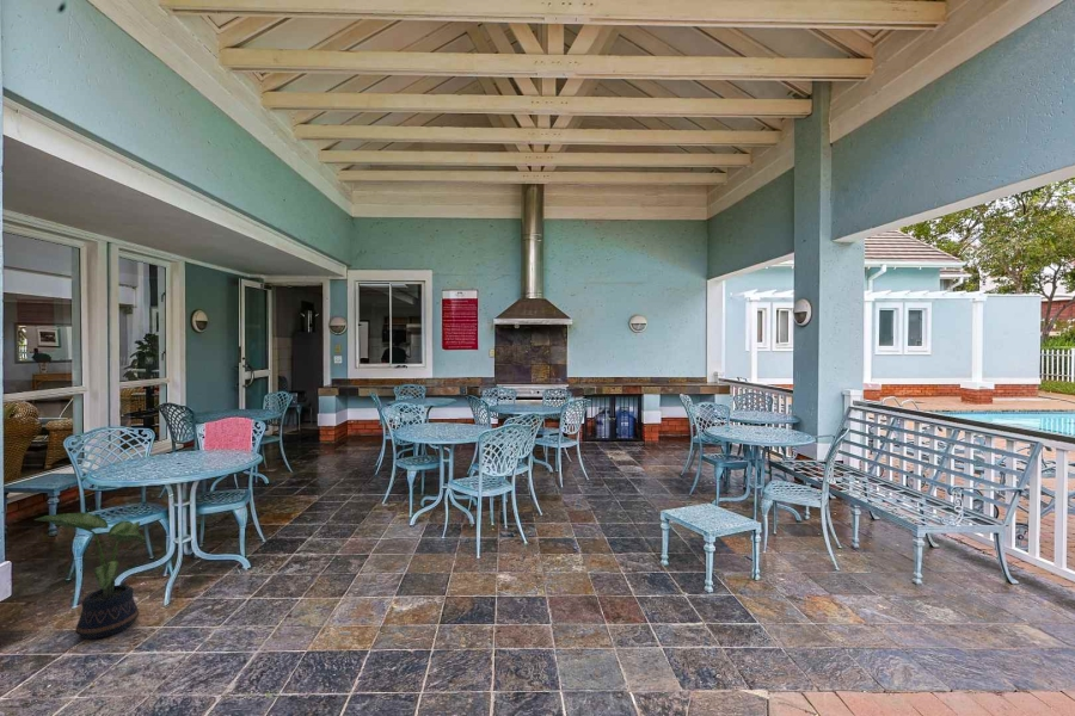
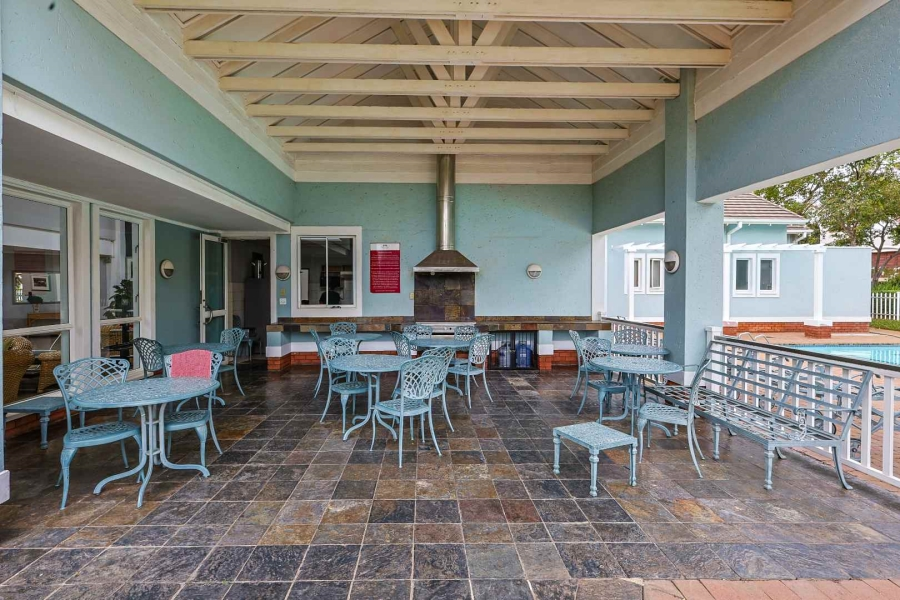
- potted plant [33,512,147,640]
